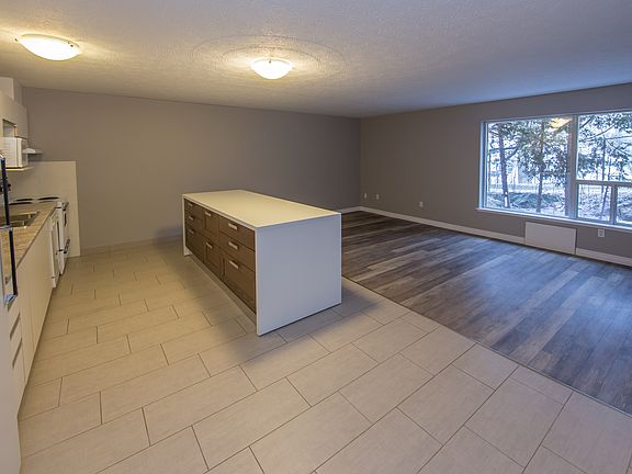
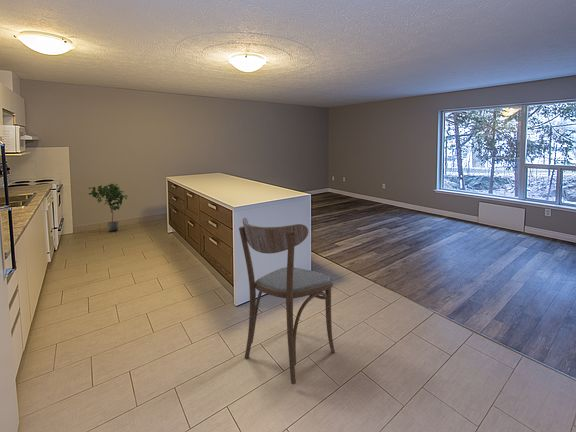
+ dining chair [238,217,336,385]
+ potted plant [87,183,129,233]
